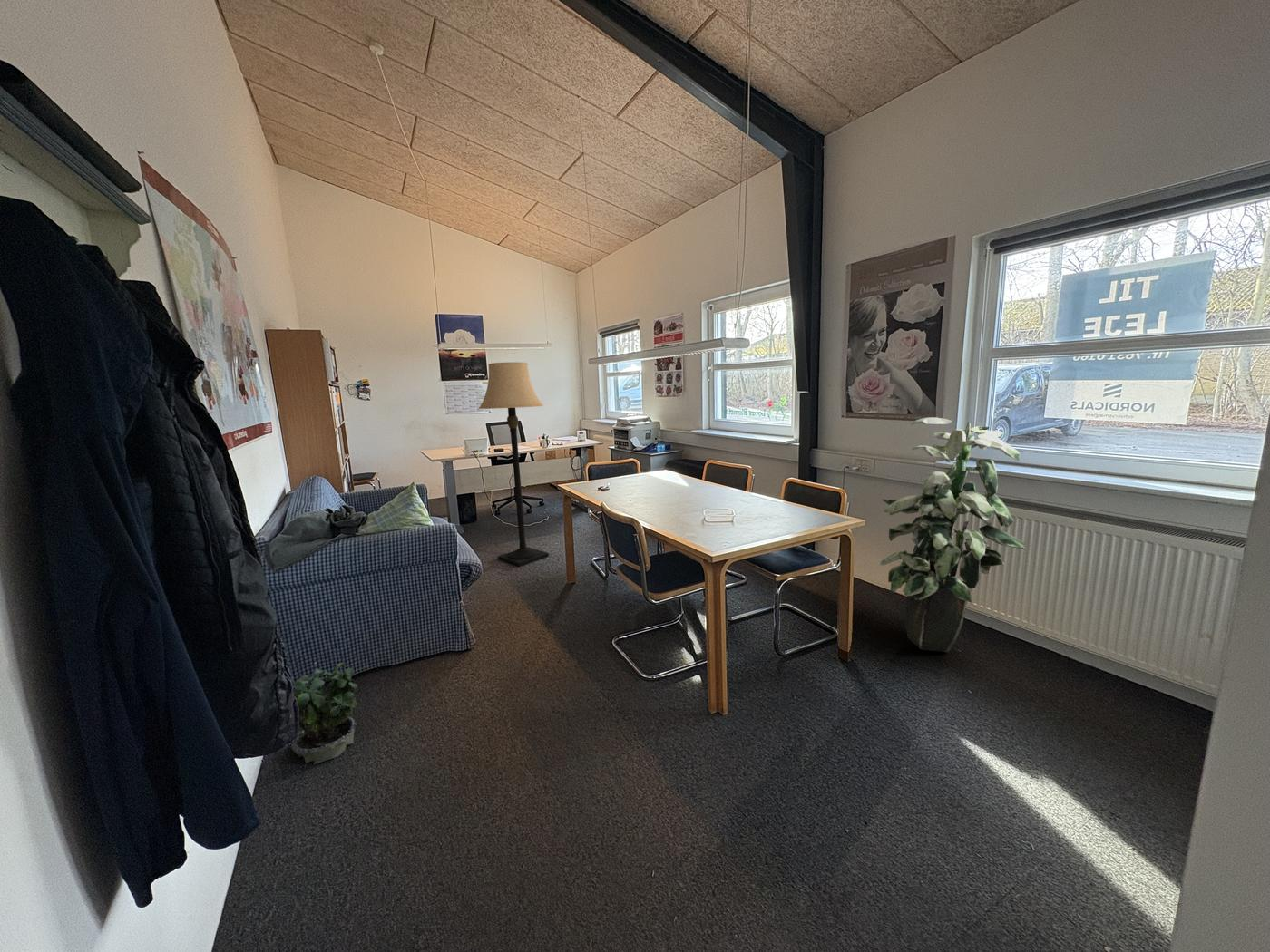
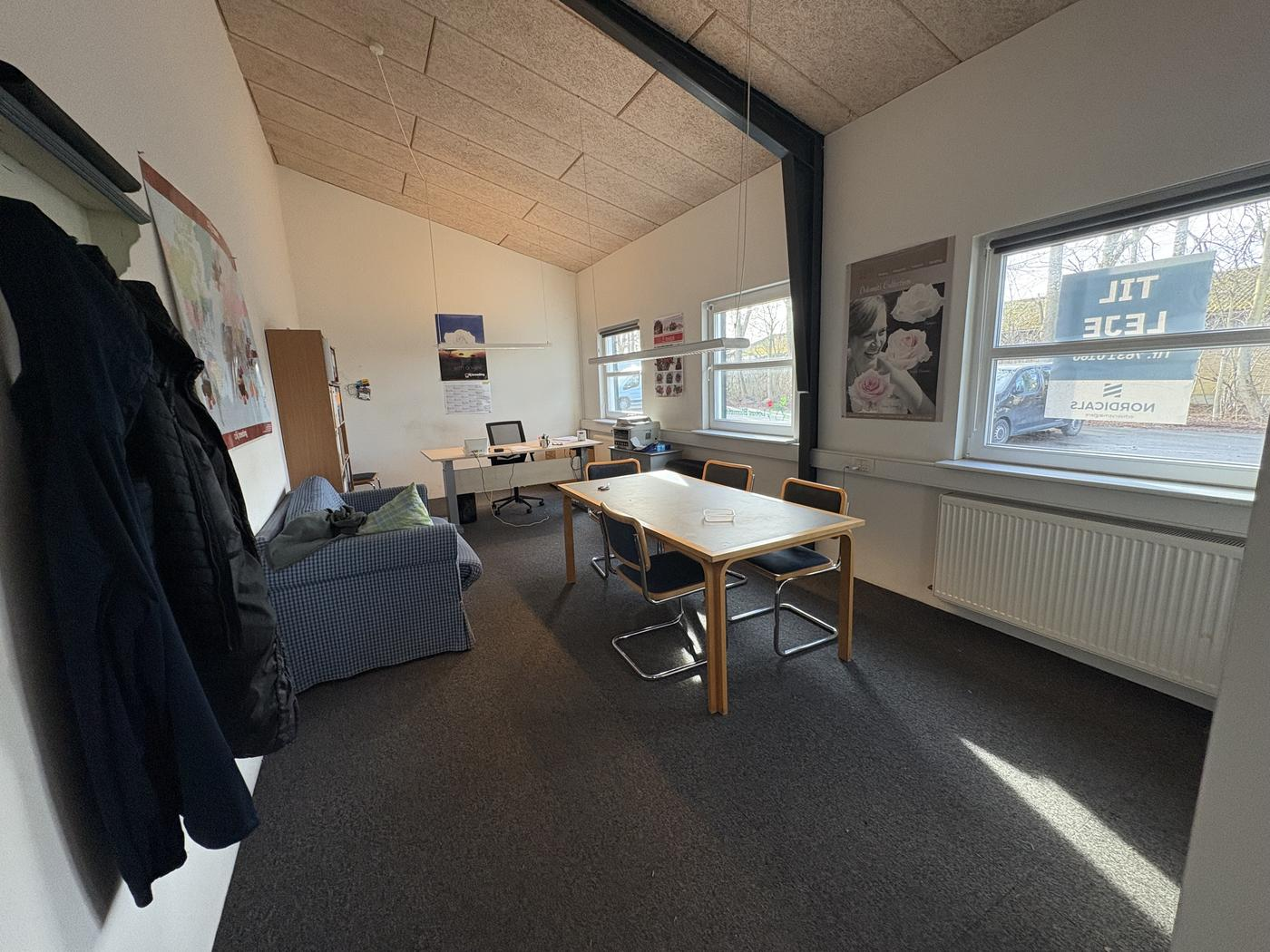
- indoor plant [879,417,1027,653]
- potted plant [290,662,358,765]
- lamp [478,362,550,567]
